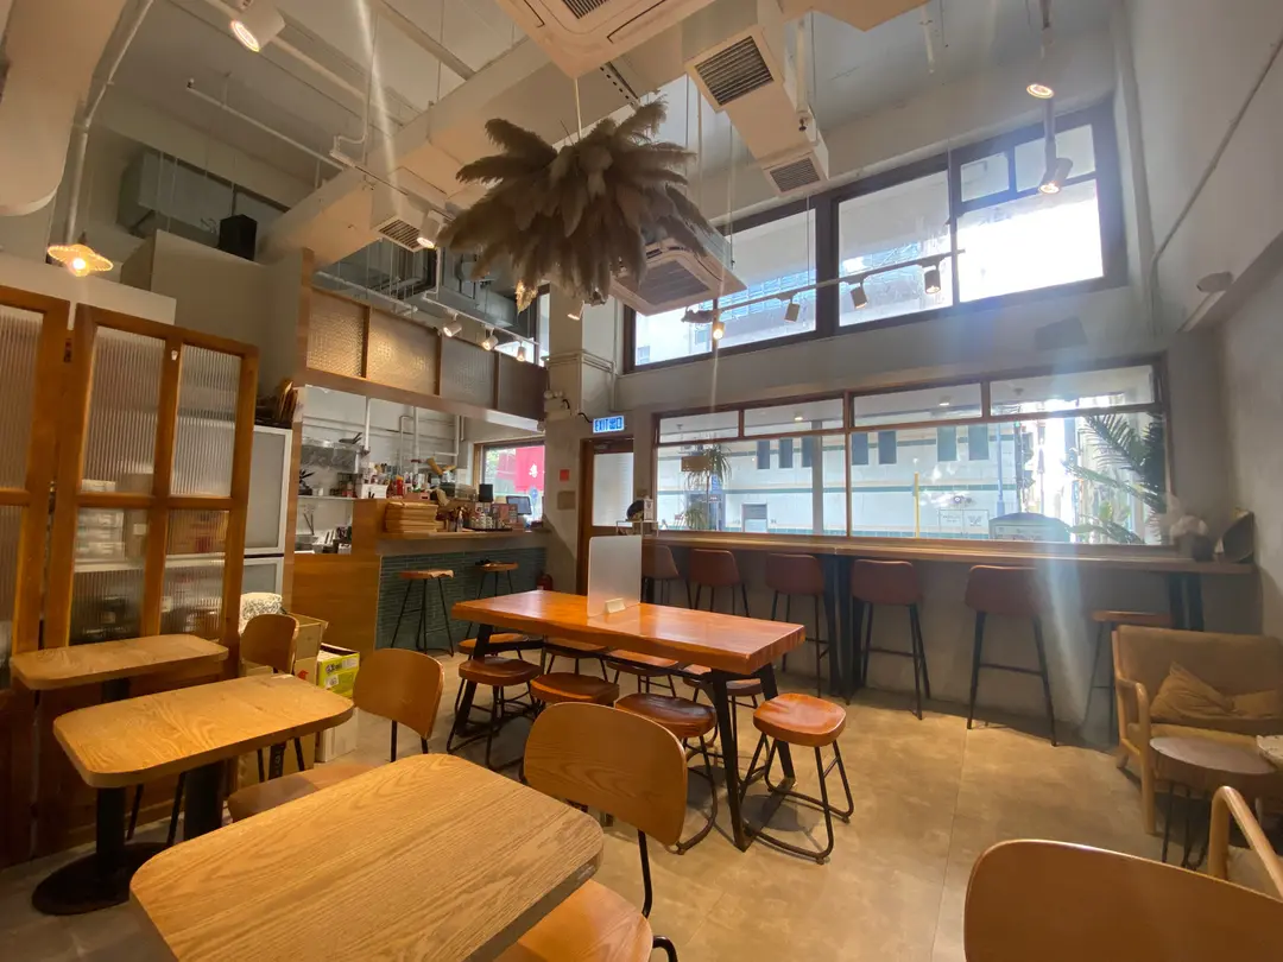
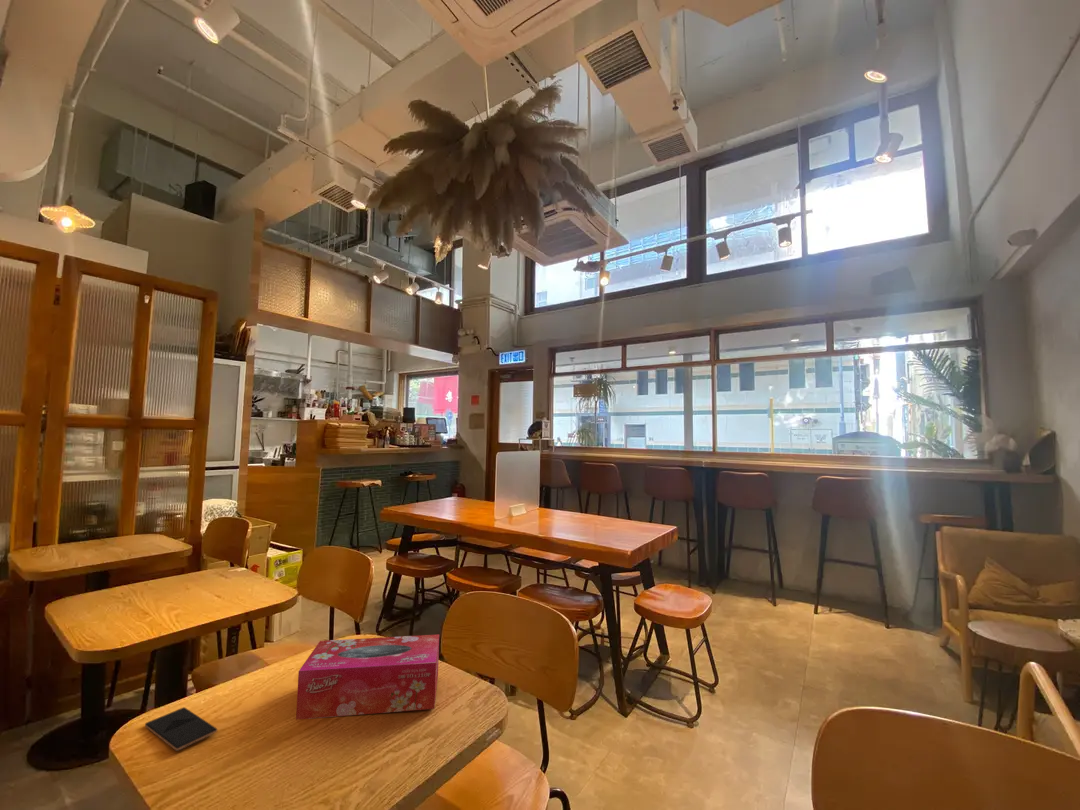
+ tissue box [295,633,440,720]
+ smartphone [144,706,218,752]
